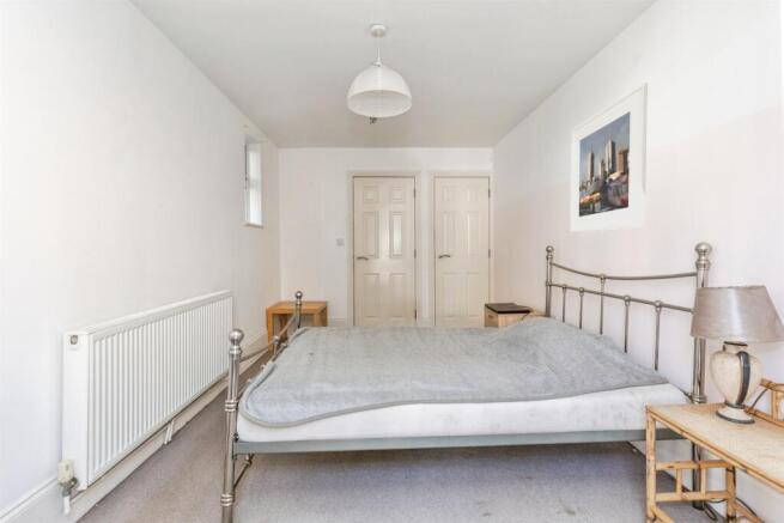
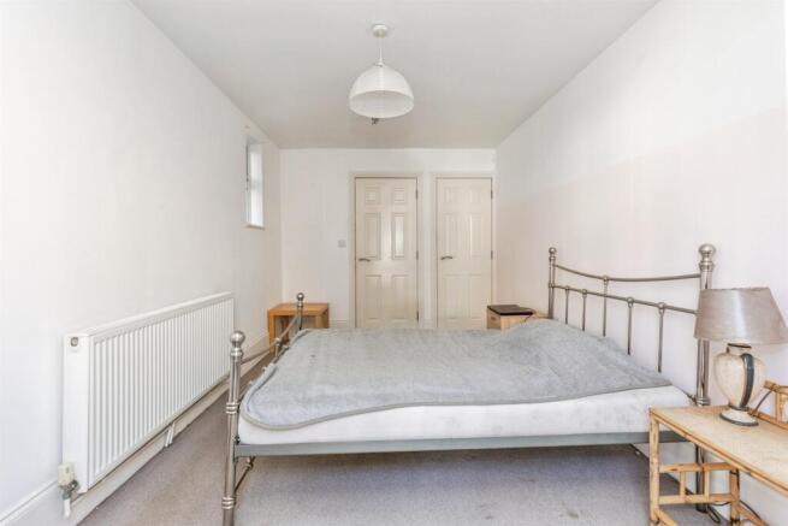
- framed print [569,81,649,235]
